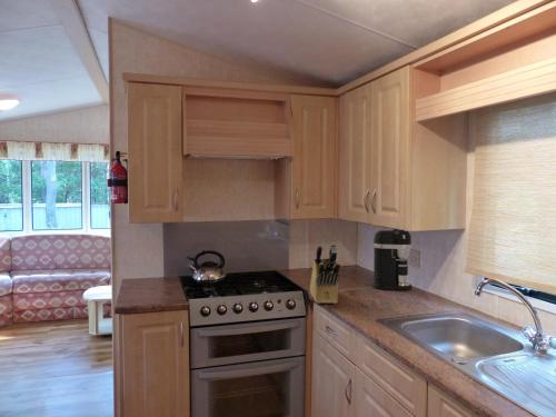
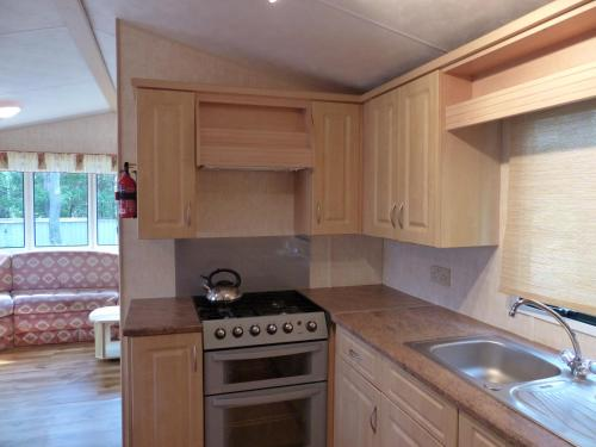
- coffee maker [371,228,414,291]
- knife block [309,242,341,305]
